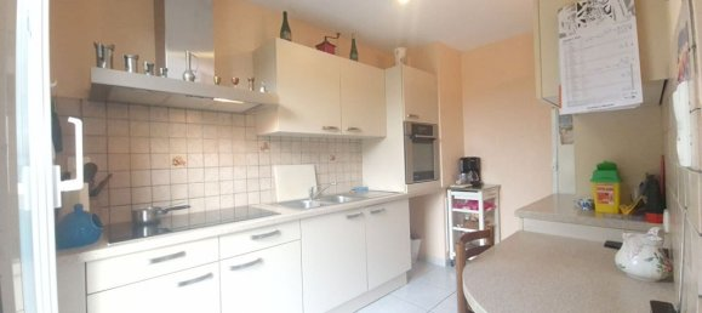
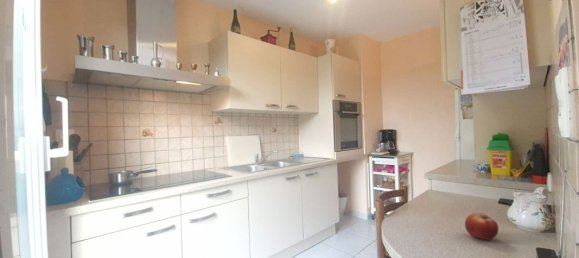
+ fruit [464,212,499,241]
